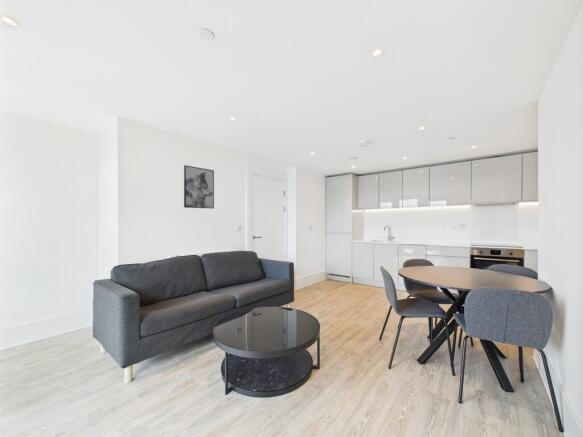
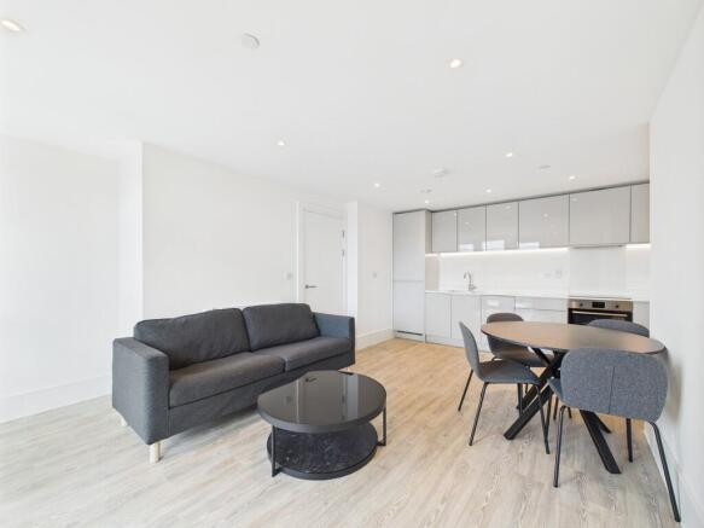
- wall art [183,164,215,209]
